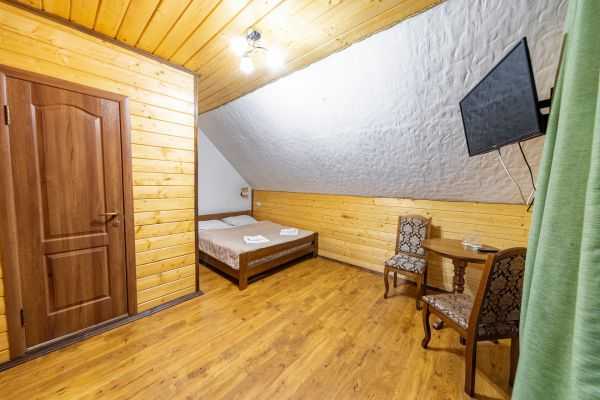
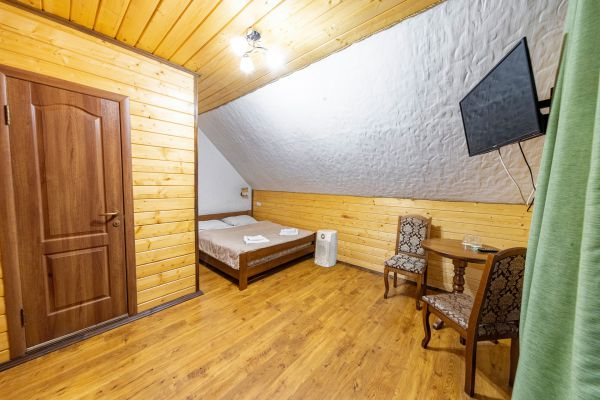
+ air purifier [313,228,339,268]
